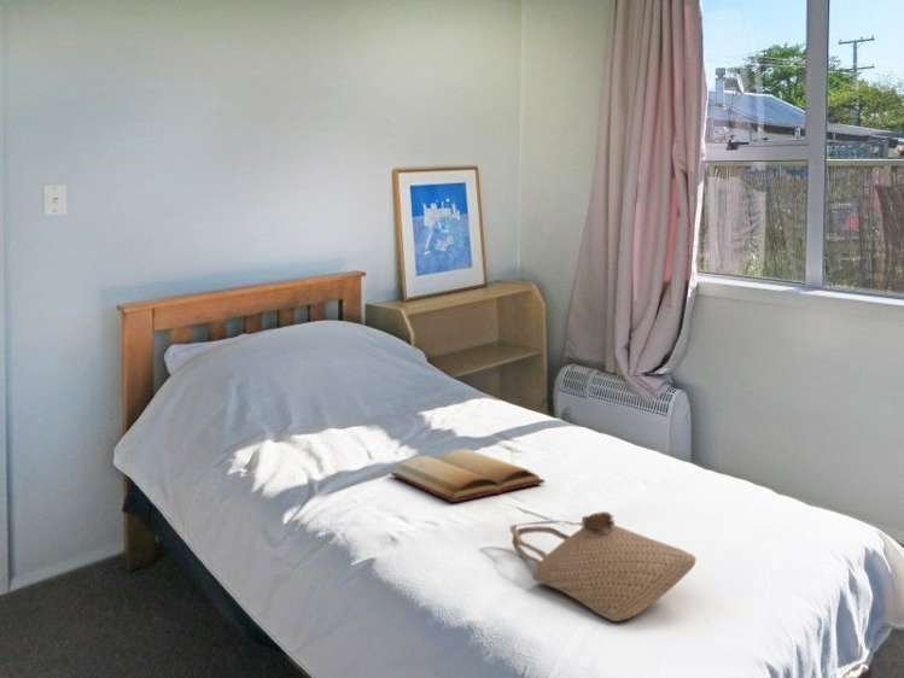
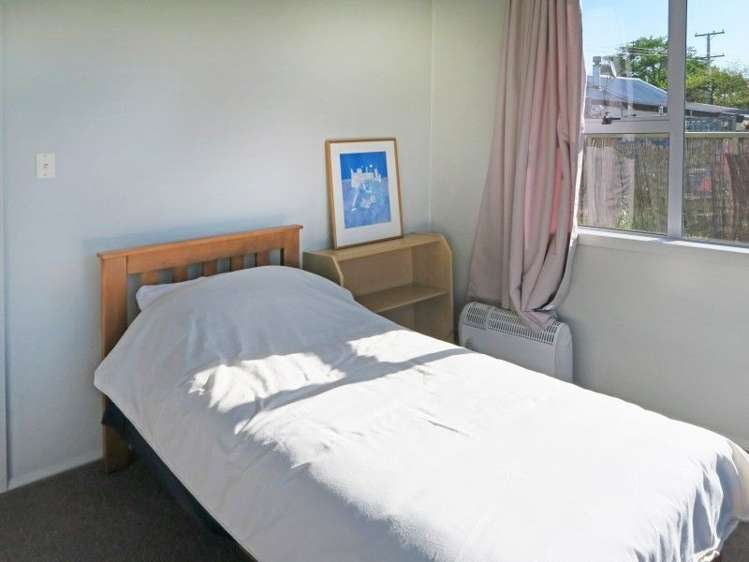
- bible [390,448,546,503]
- tote bag [509,510,698,623]
